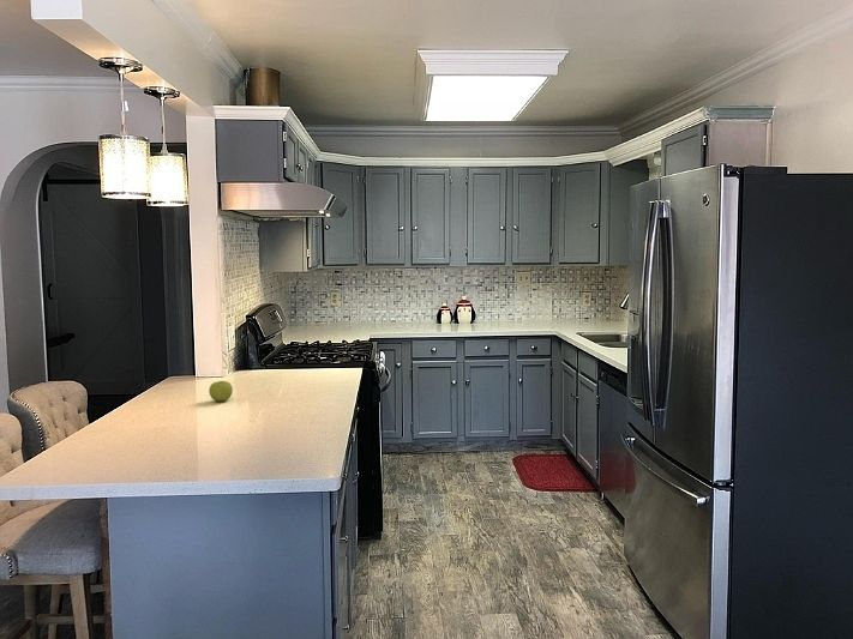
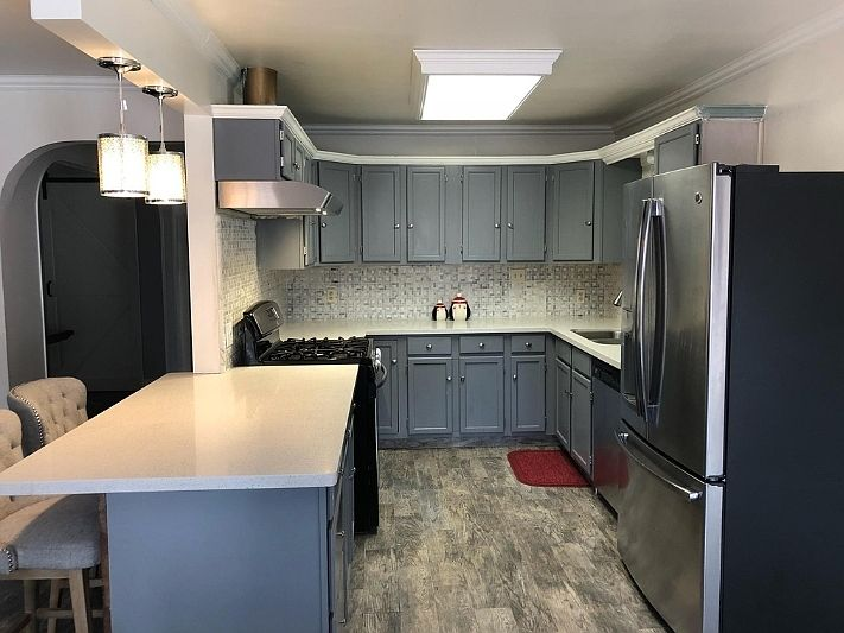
- apple [208,380,234,403]
